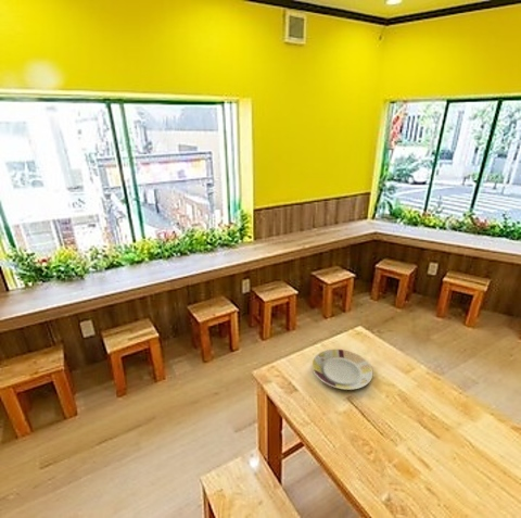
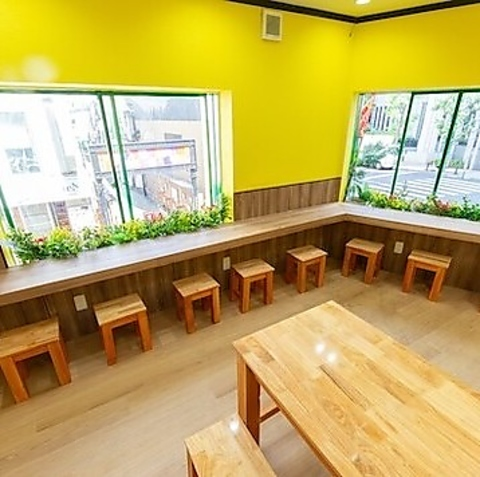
- plate [312,349,373,391]
